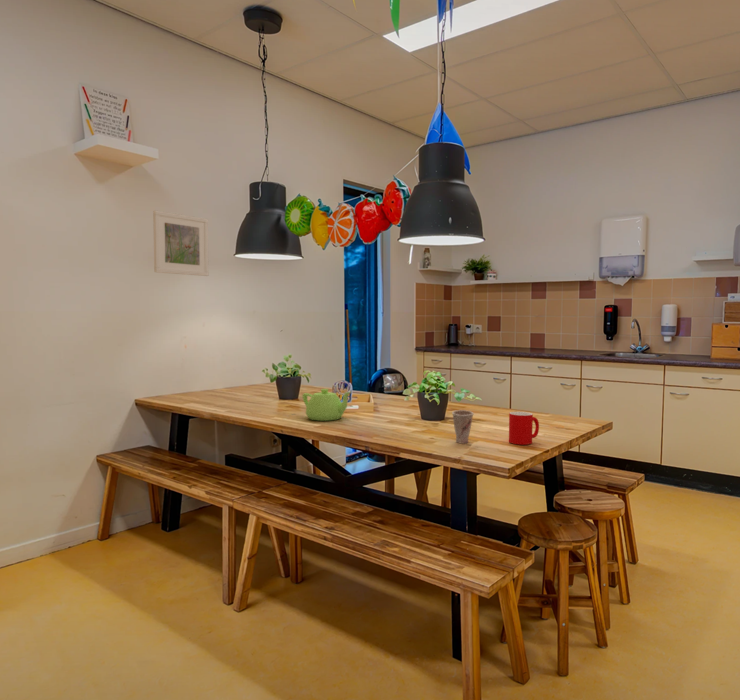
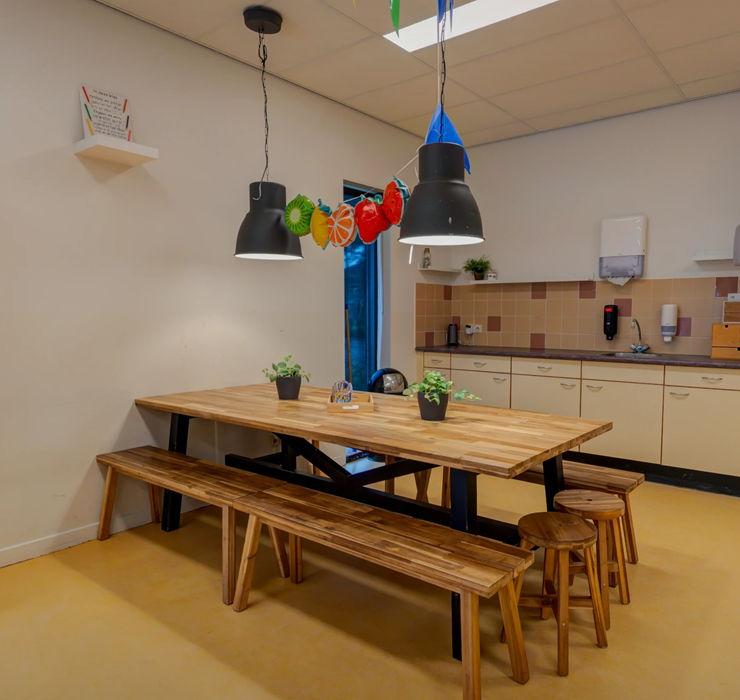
- cup [508,411,540,446]
- teapot [301,388,352,422]
- cup [451,409,475,445]
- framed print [152,209,210,277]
